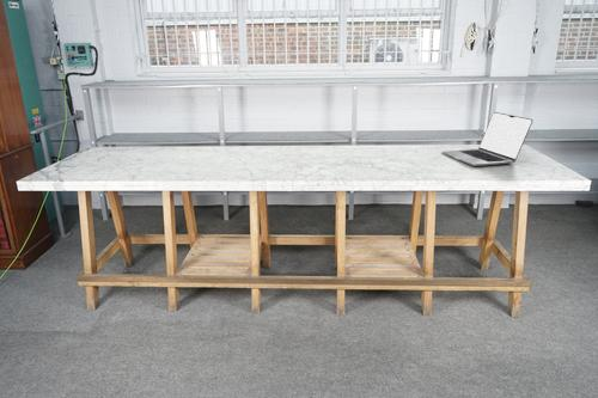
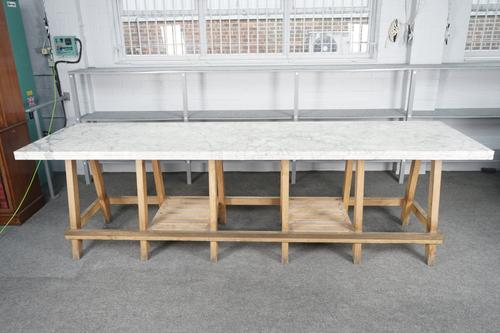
- laptop [441,111,535,167]
